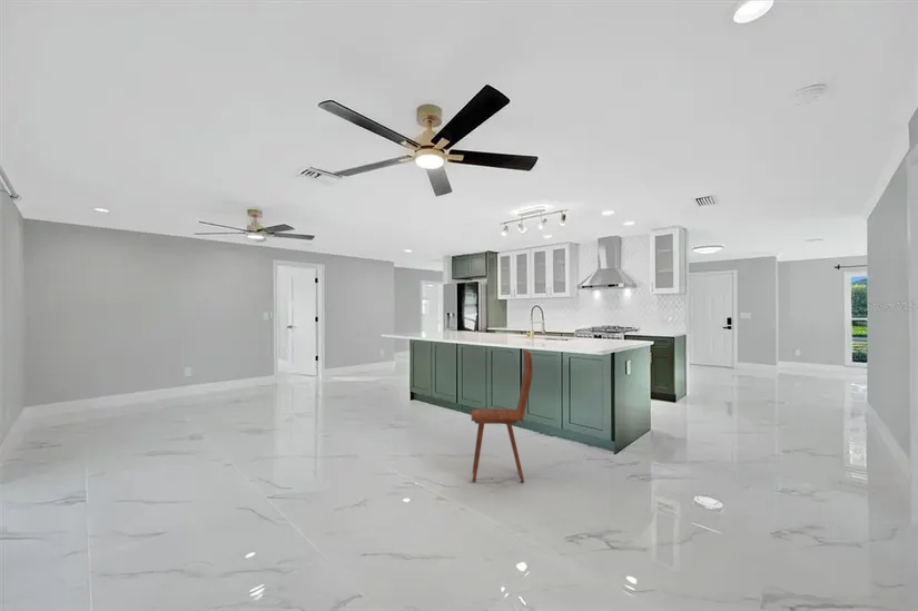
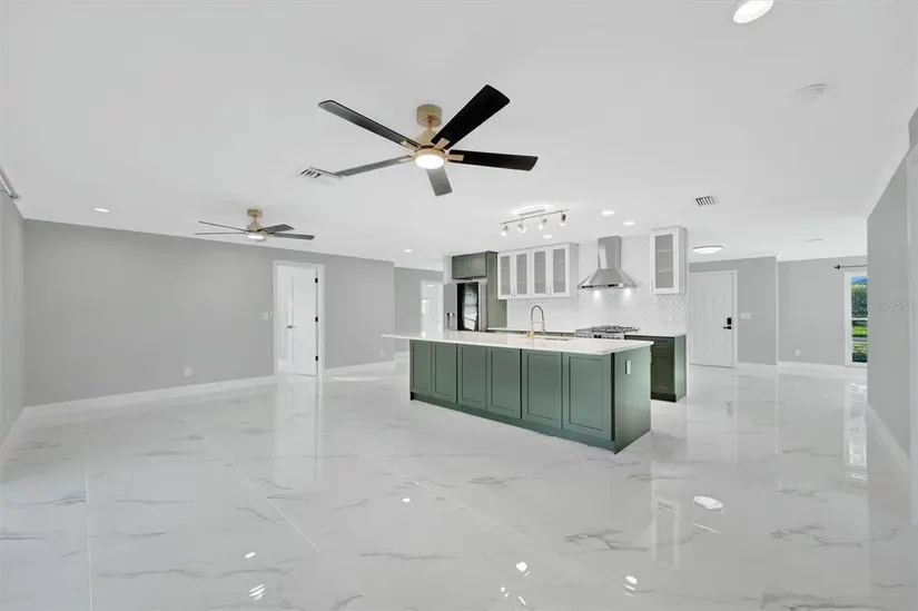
- dining chair [471,348,534,484]
